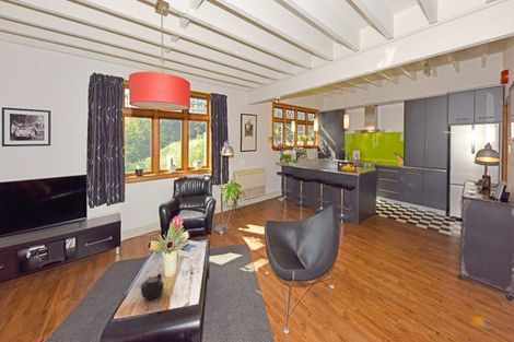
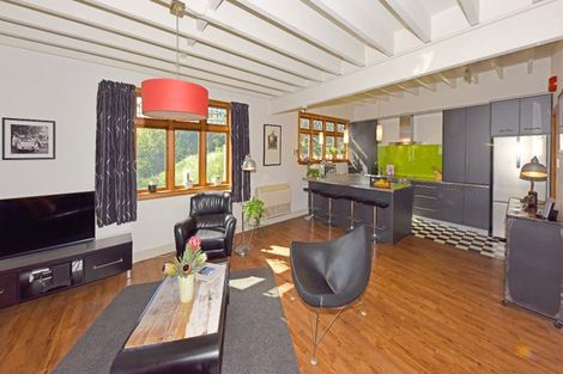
- teapot [140,272,165,300]
